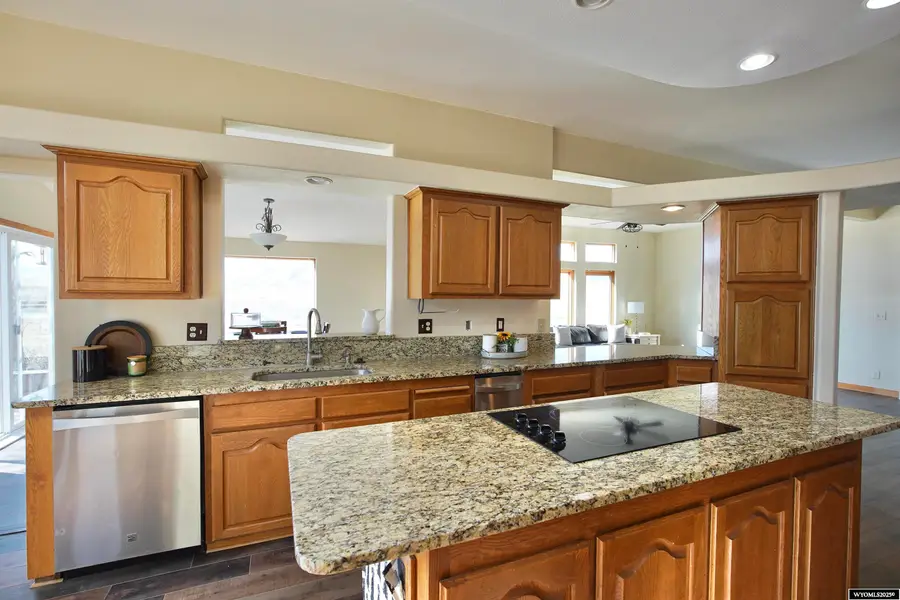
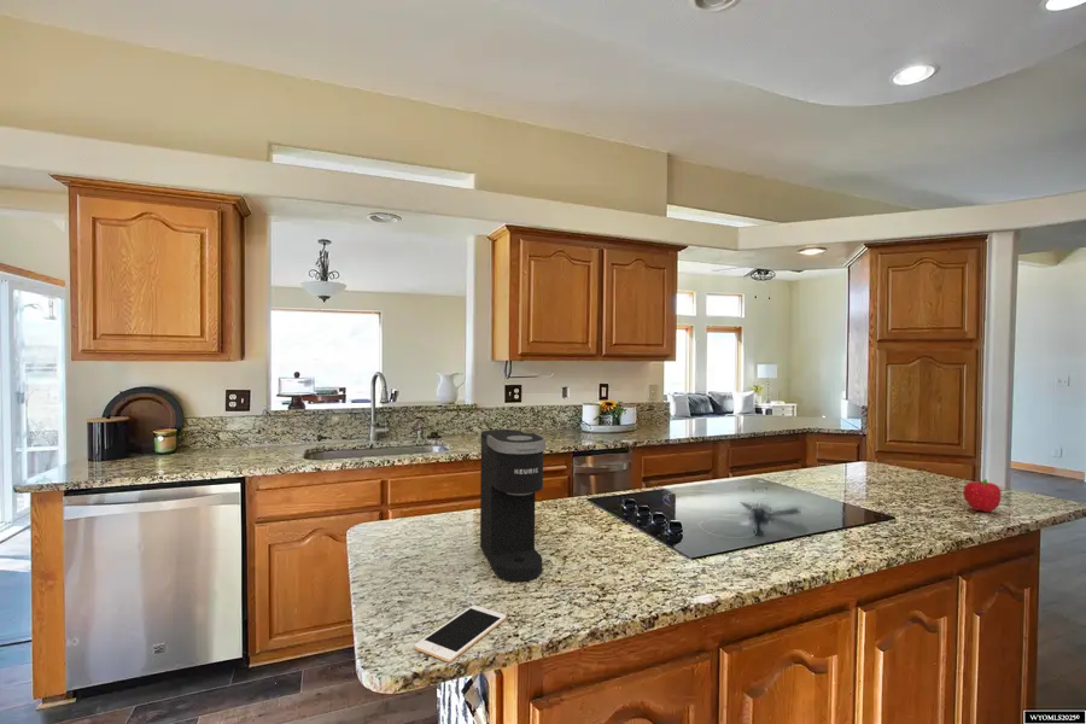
+ fruit [963,478,1002,513]
+ coffee maker [479,428,547,583]
+ cell phone [413,605,507,664]
